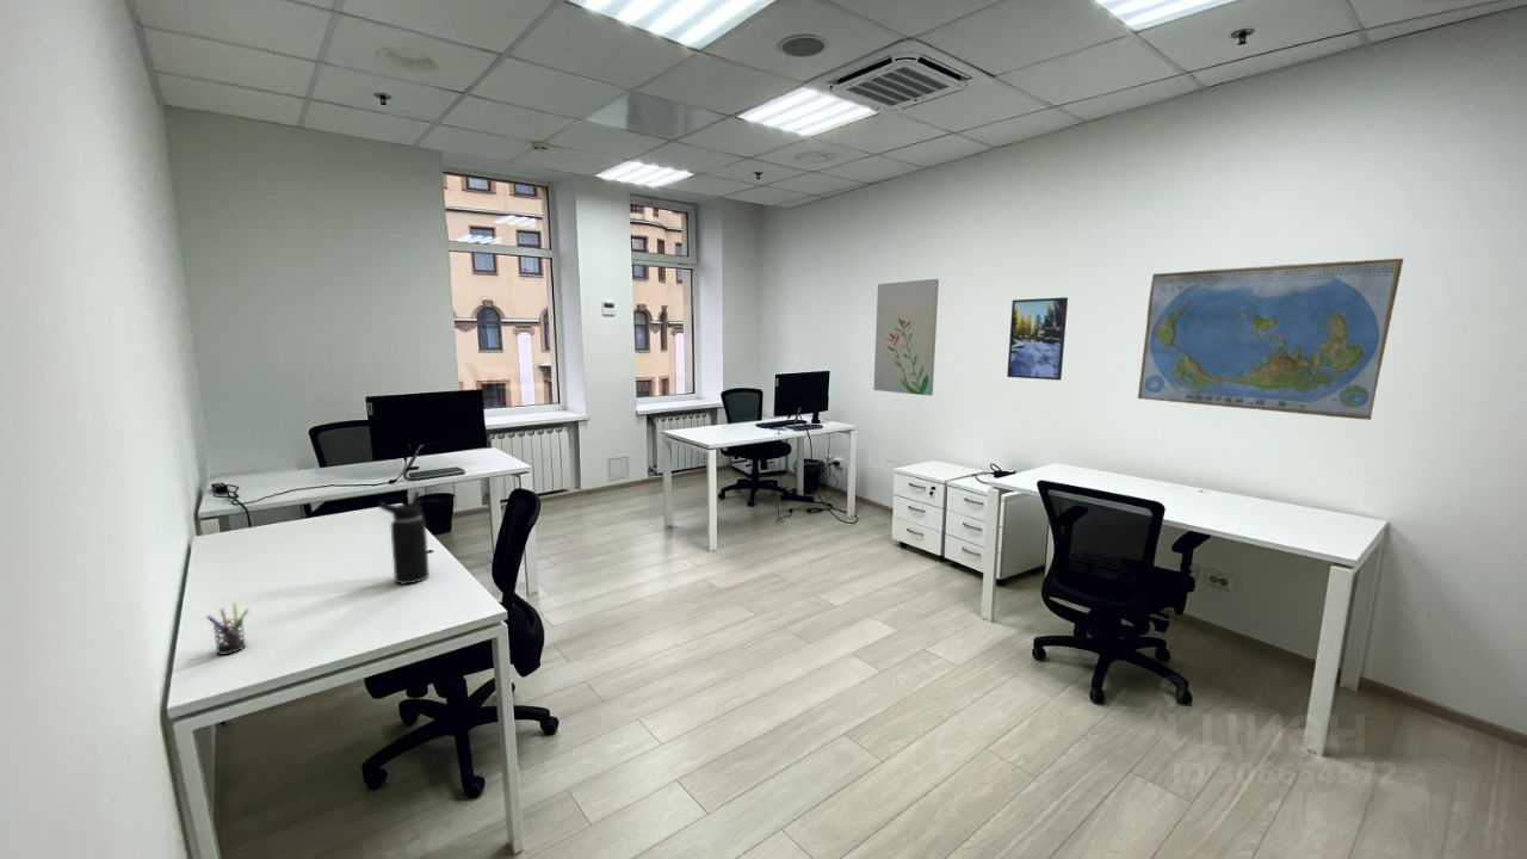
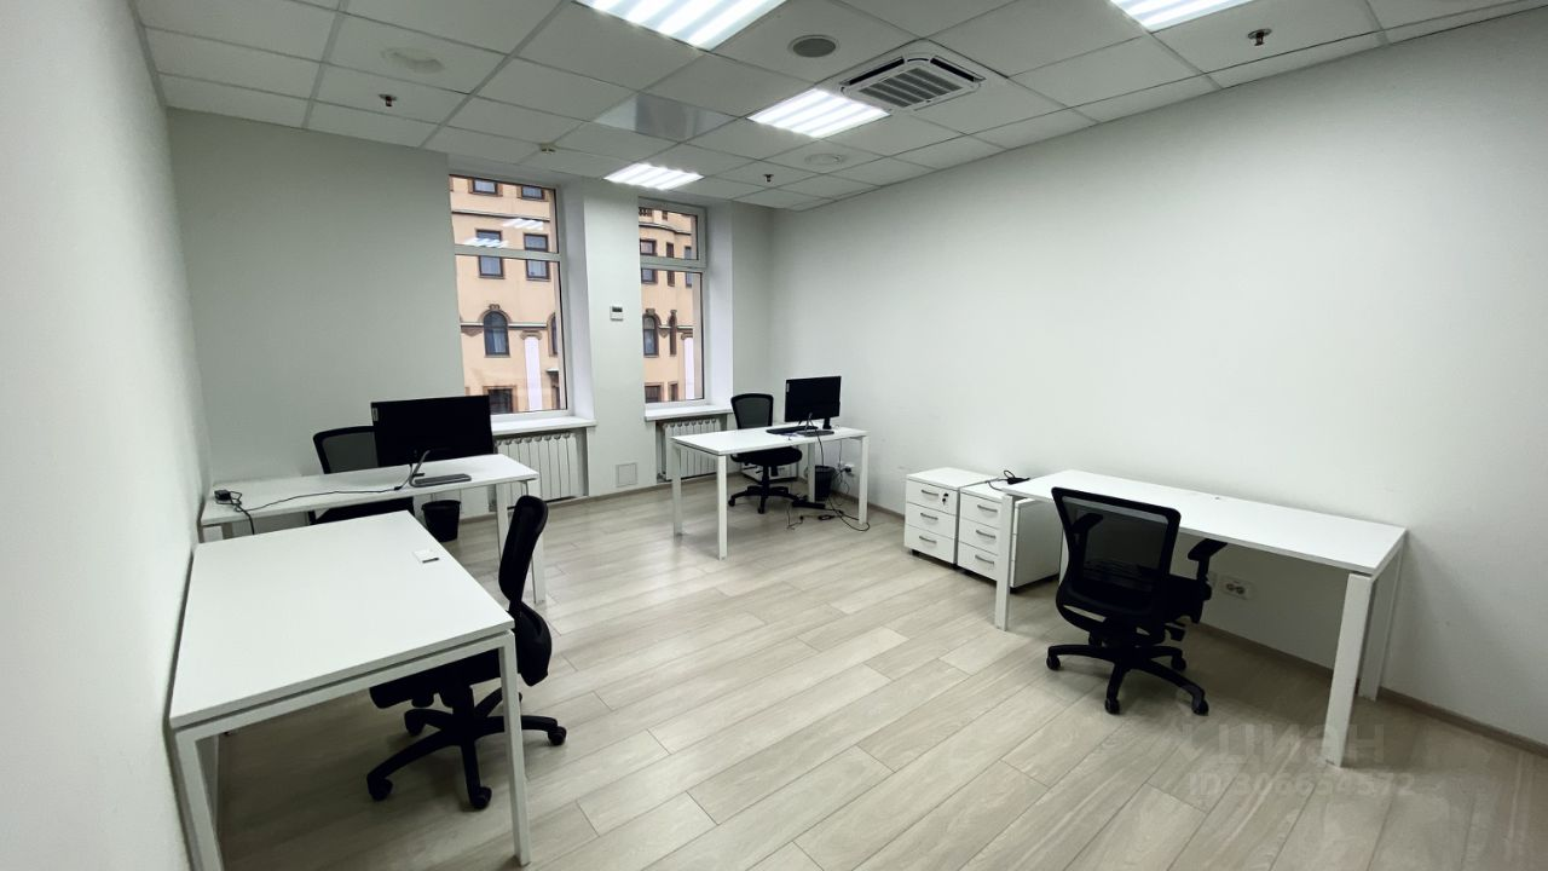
- world map [1137,258,1404,421]
- wall art [872,278,940,397]
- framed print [1006,296,1069,382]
- pen holder [205,602,251,656]
- water bottle [377,490,431,586]
